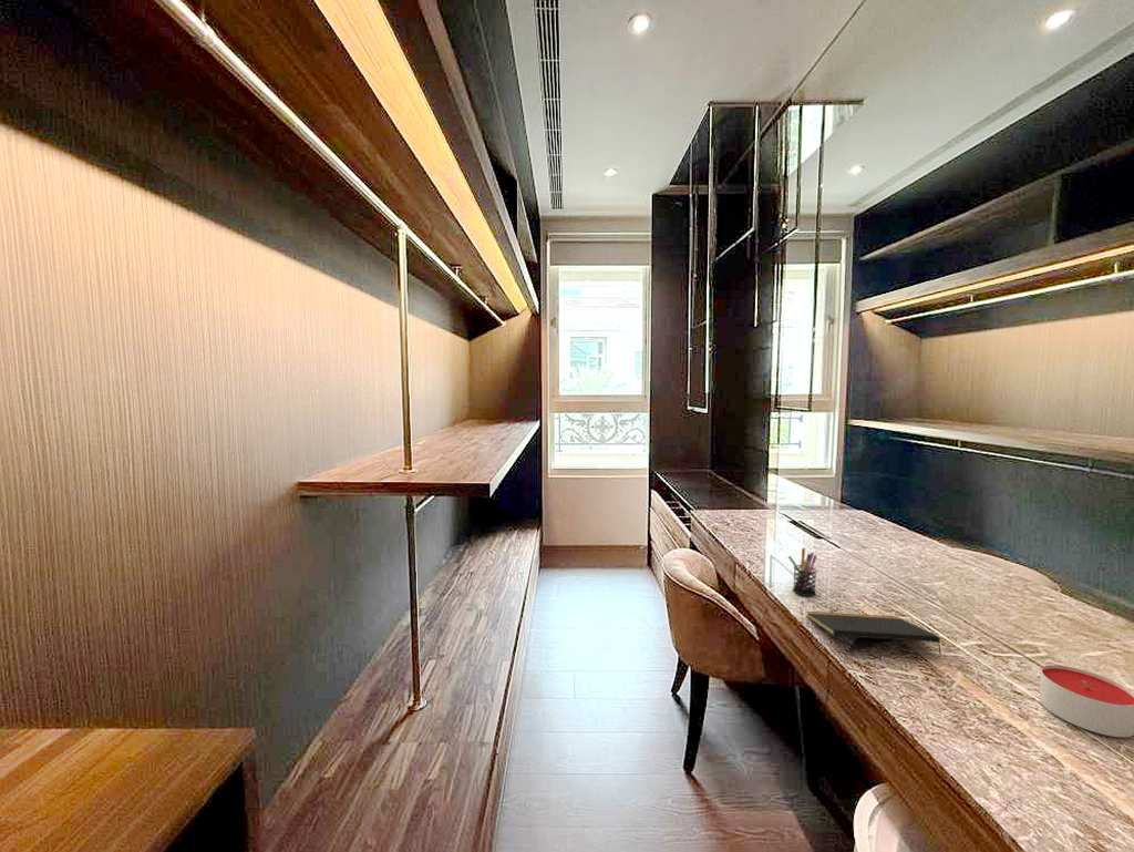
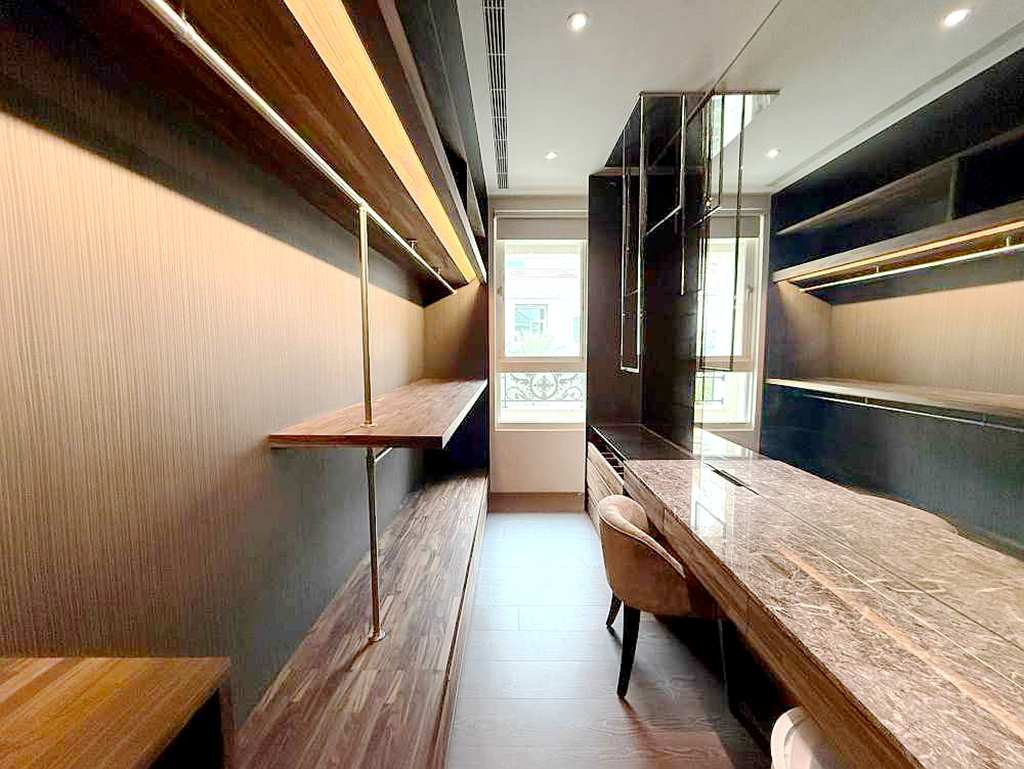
- pen holder [787,547,817,597]
- notepad [805,610,942,657]
- candle [1039,664,1134,738]
